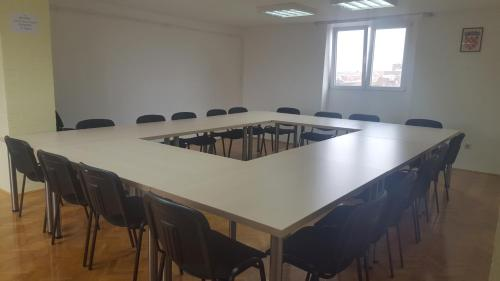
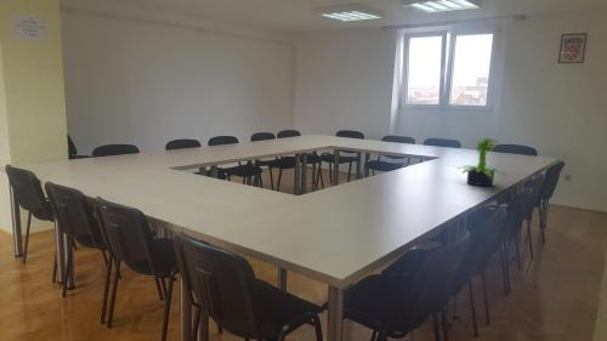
+ potted plant [455,136,507,187]
